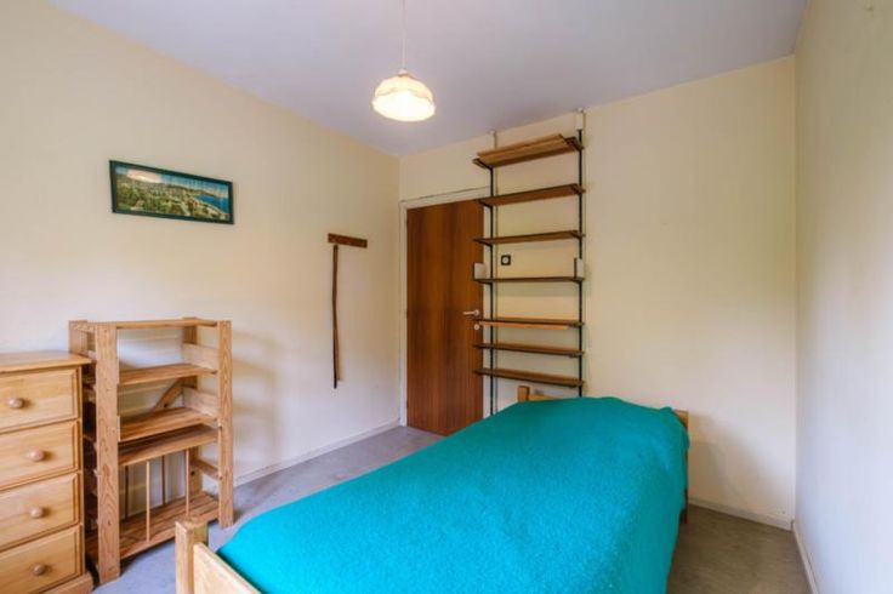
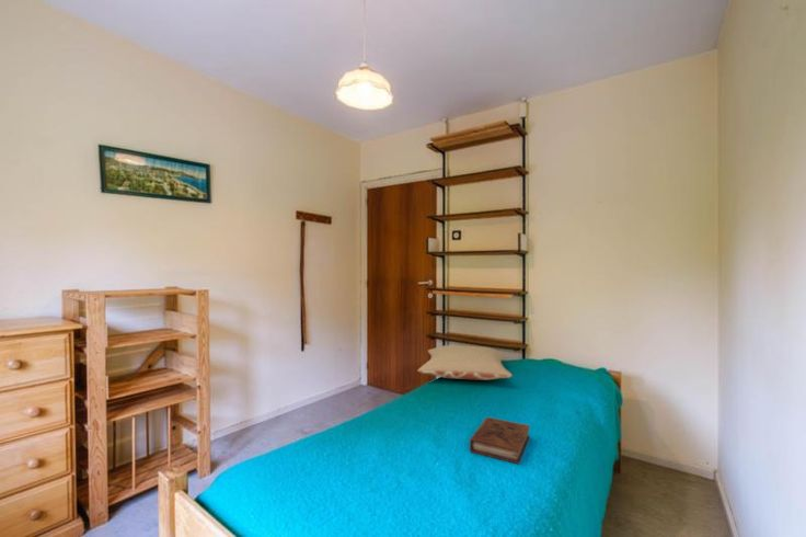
+ book [469,416,531,465]
+ pillow [416,344,514,381]
